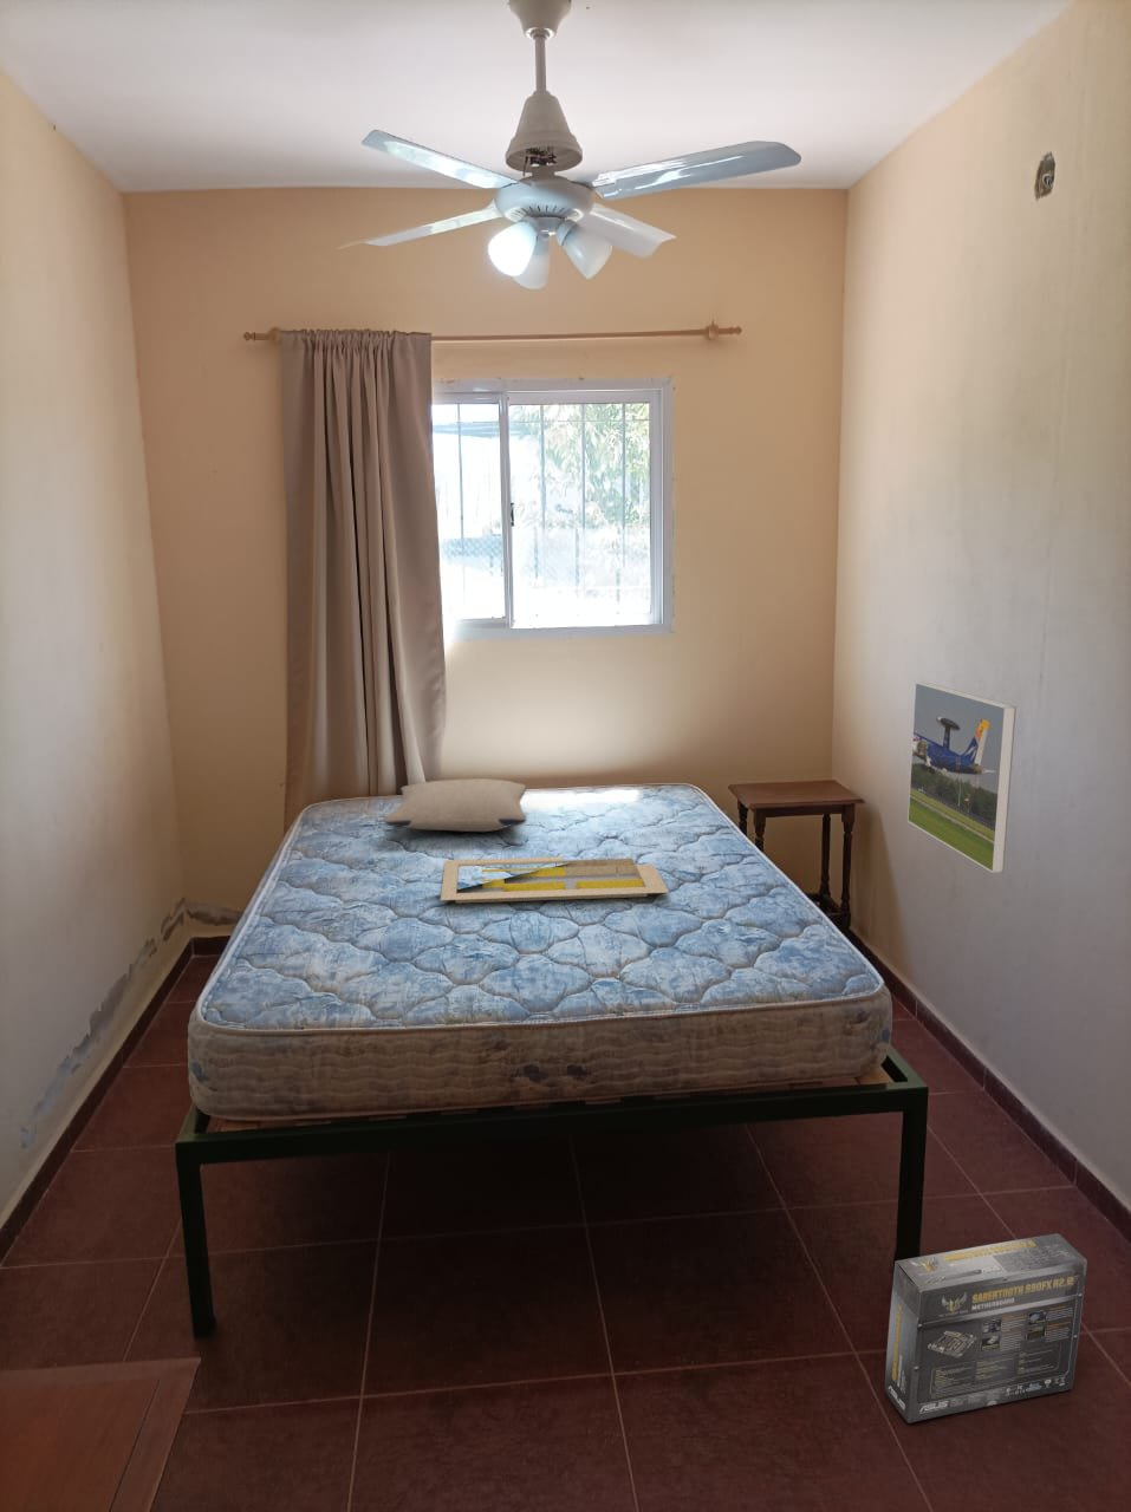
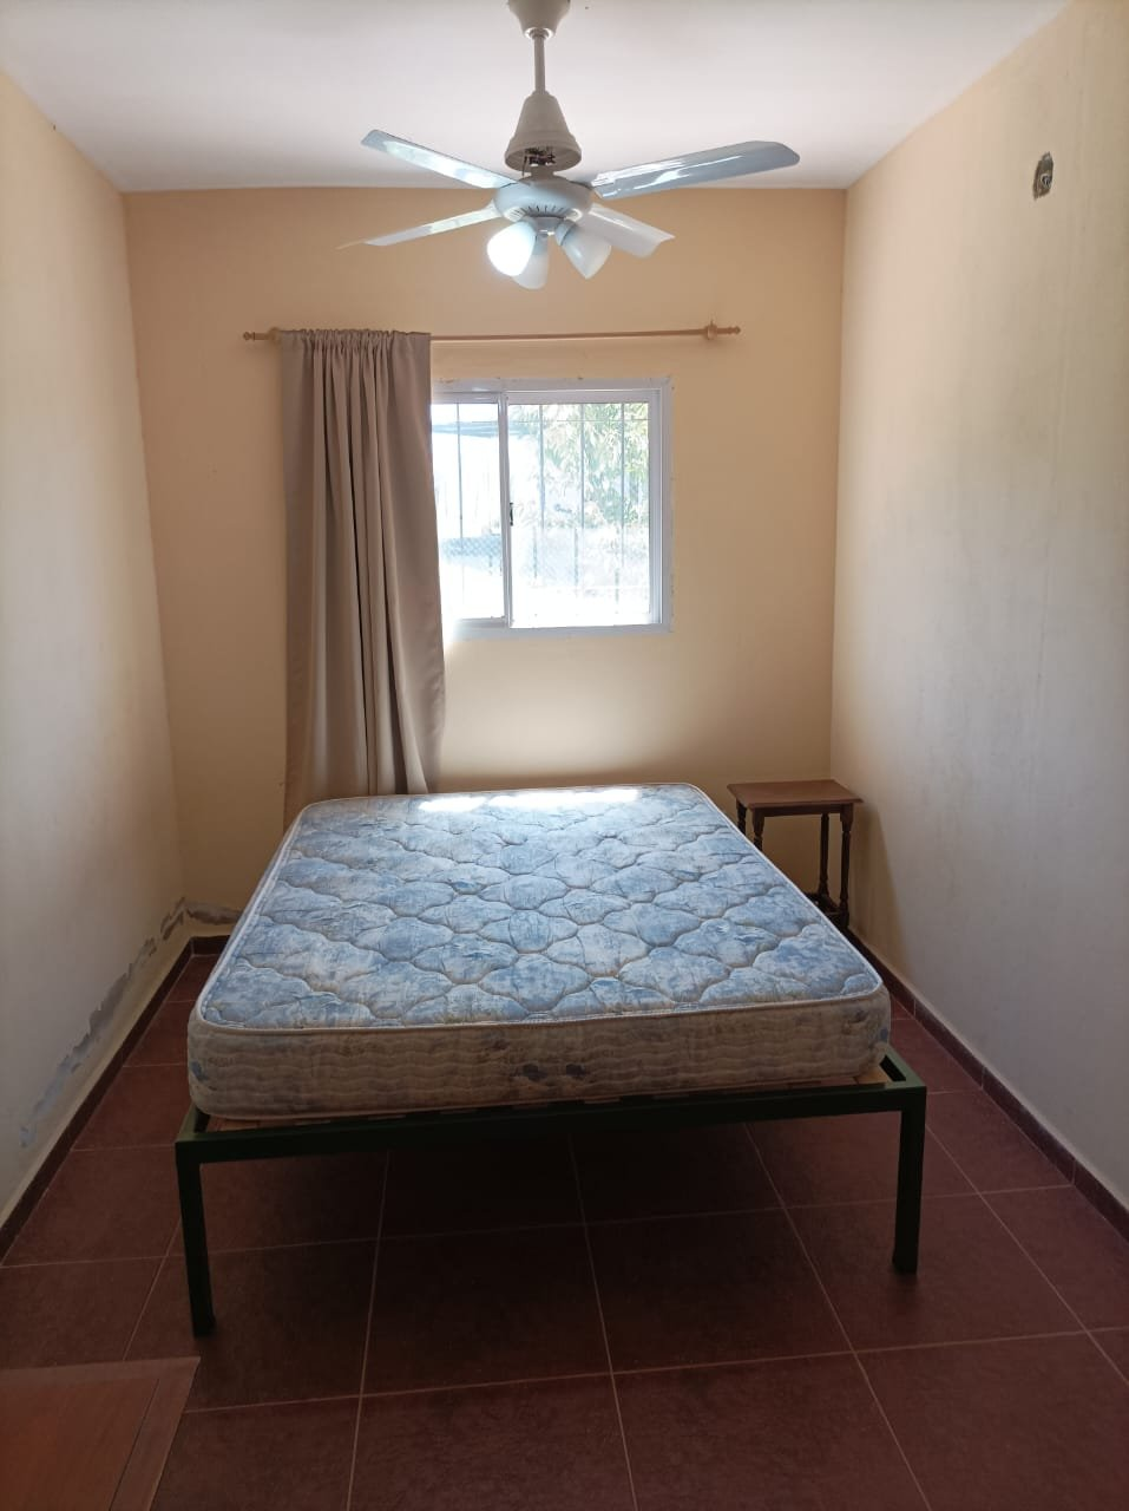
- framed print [906,681,1018,874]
- serving tray [440,855,670,905]
- pillow [383,777,527,833]
- box [884,1232,1088,1423]
